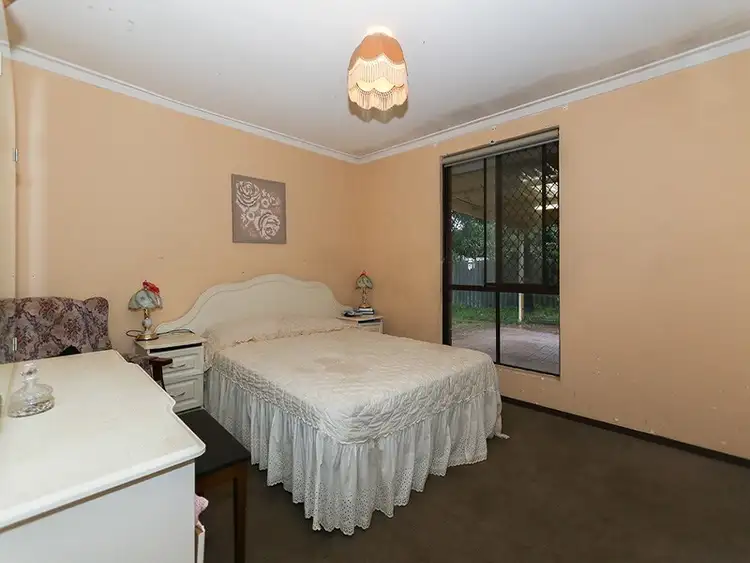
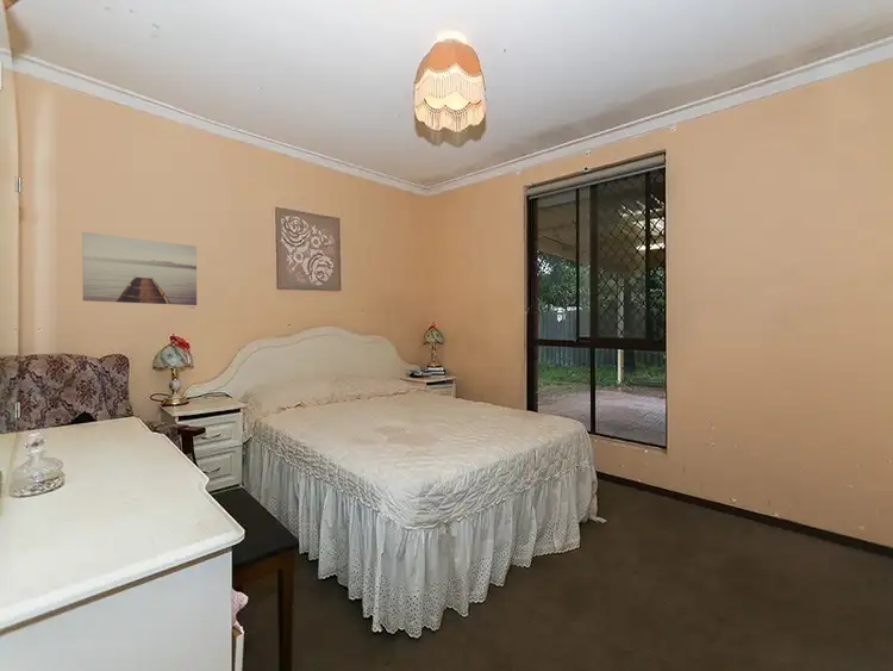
+ wall art [81,231,198,306]
